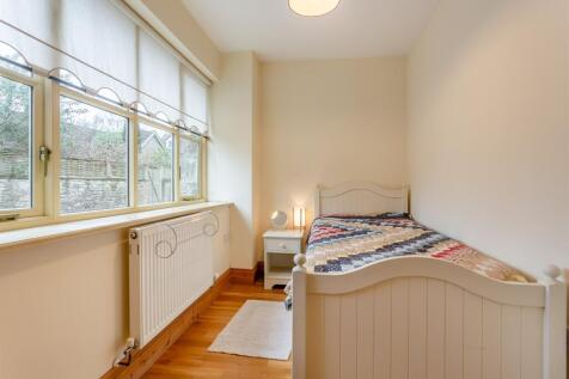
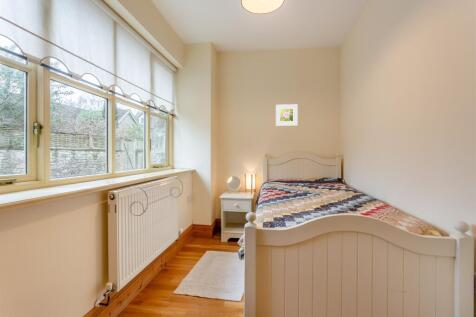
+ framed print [275,103,298,127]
